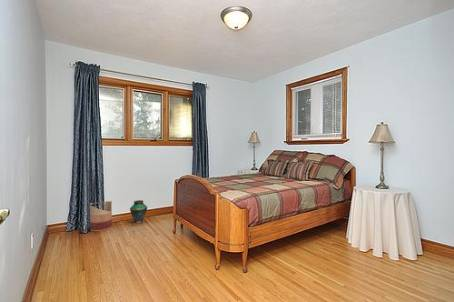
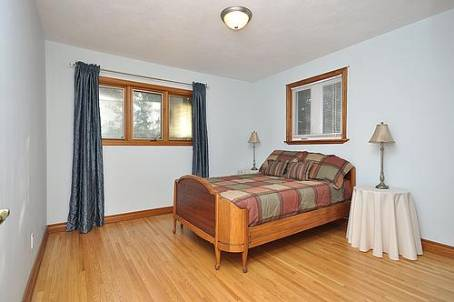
- basket [89,200,113,232]
- vase [129,199,148,224]
